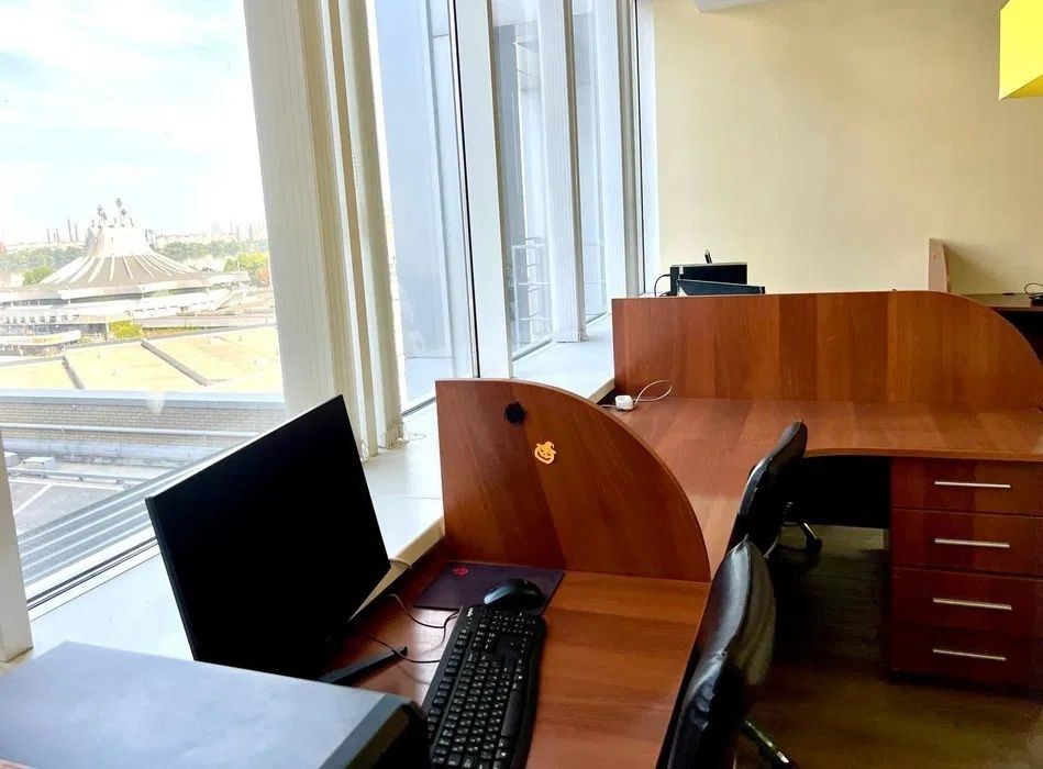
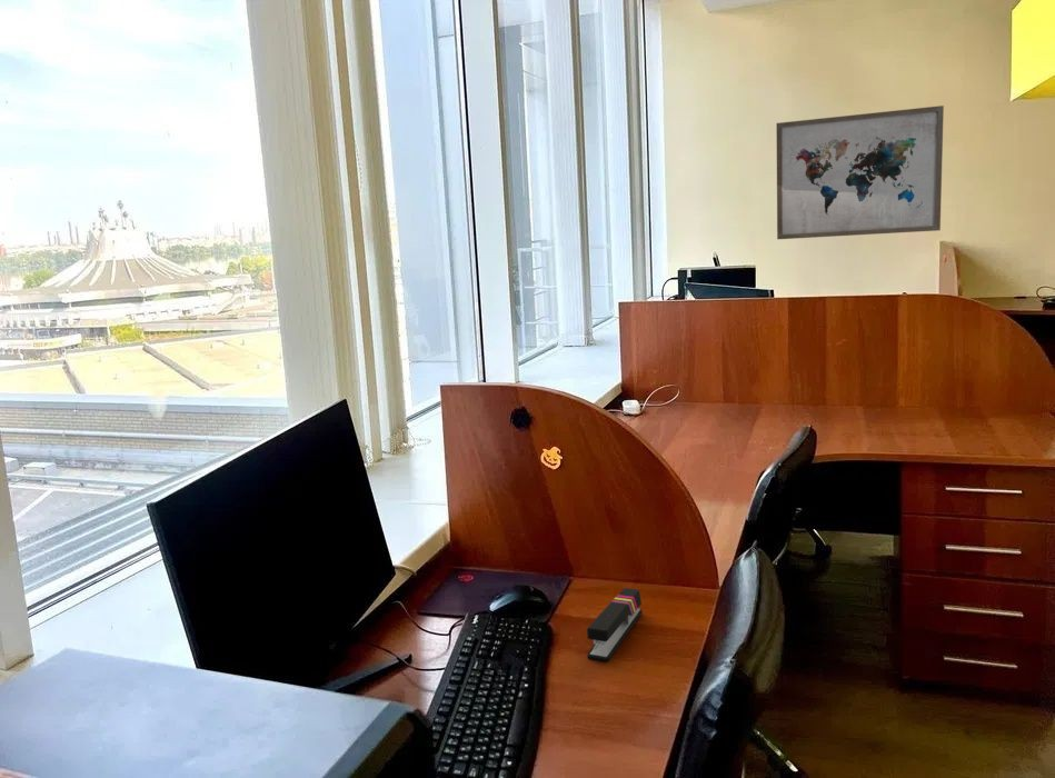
+ wall art [775,104,945,240]
+ stapler [586,587,644,662]
